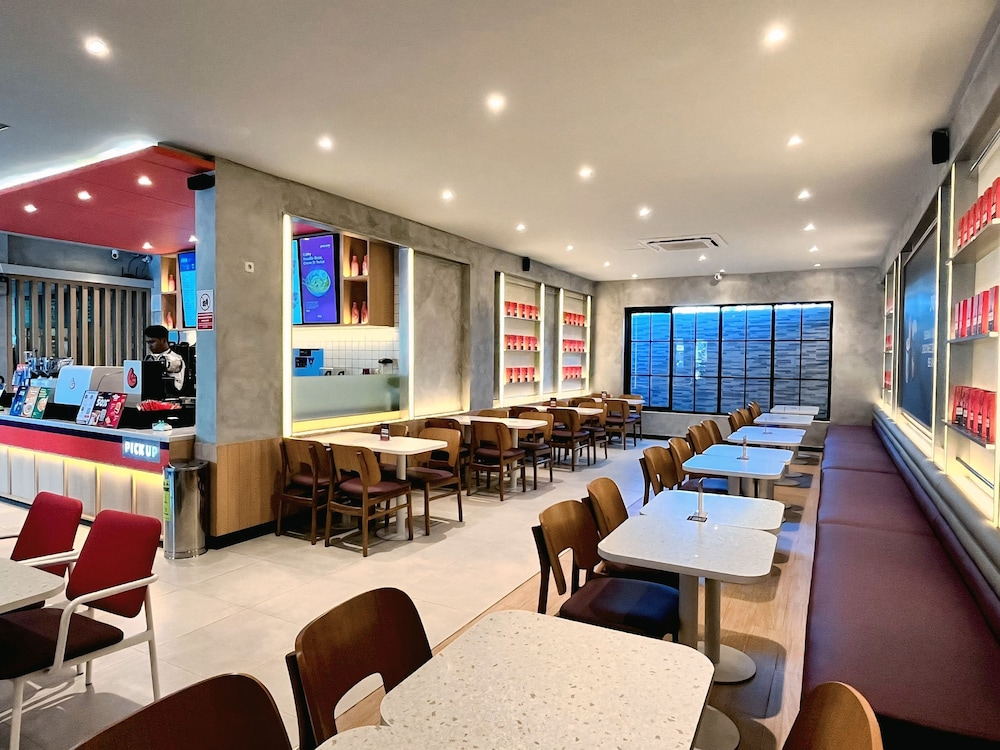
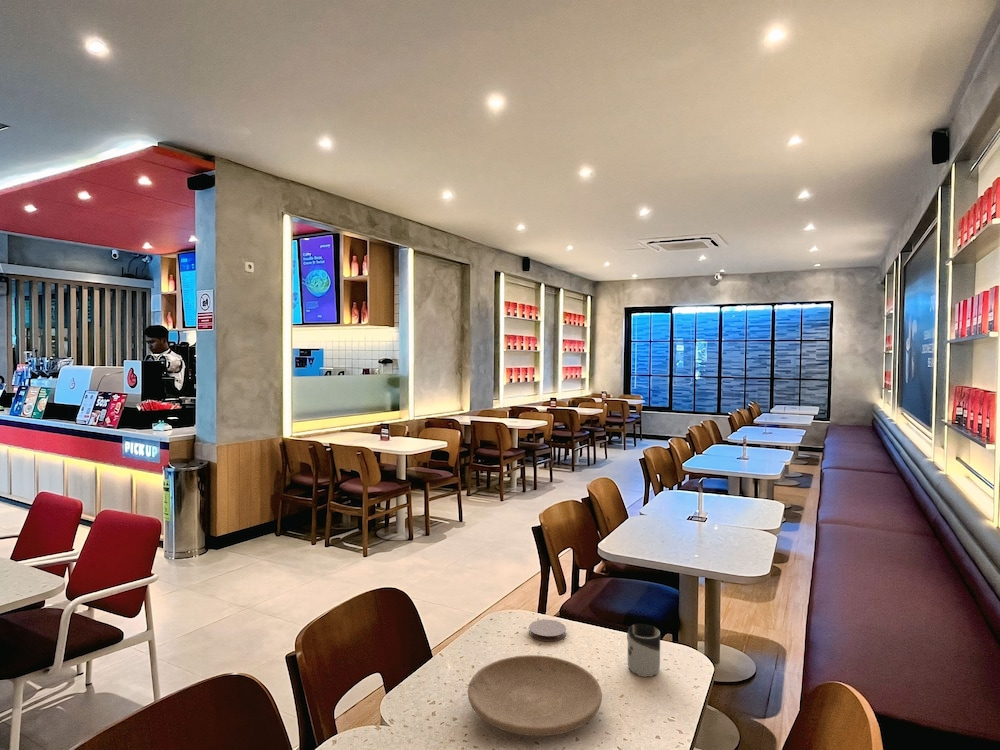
+ cup [626,623,661,678]
+ plate [467,654,603,737]
+ coaster [528,619,567,642]
